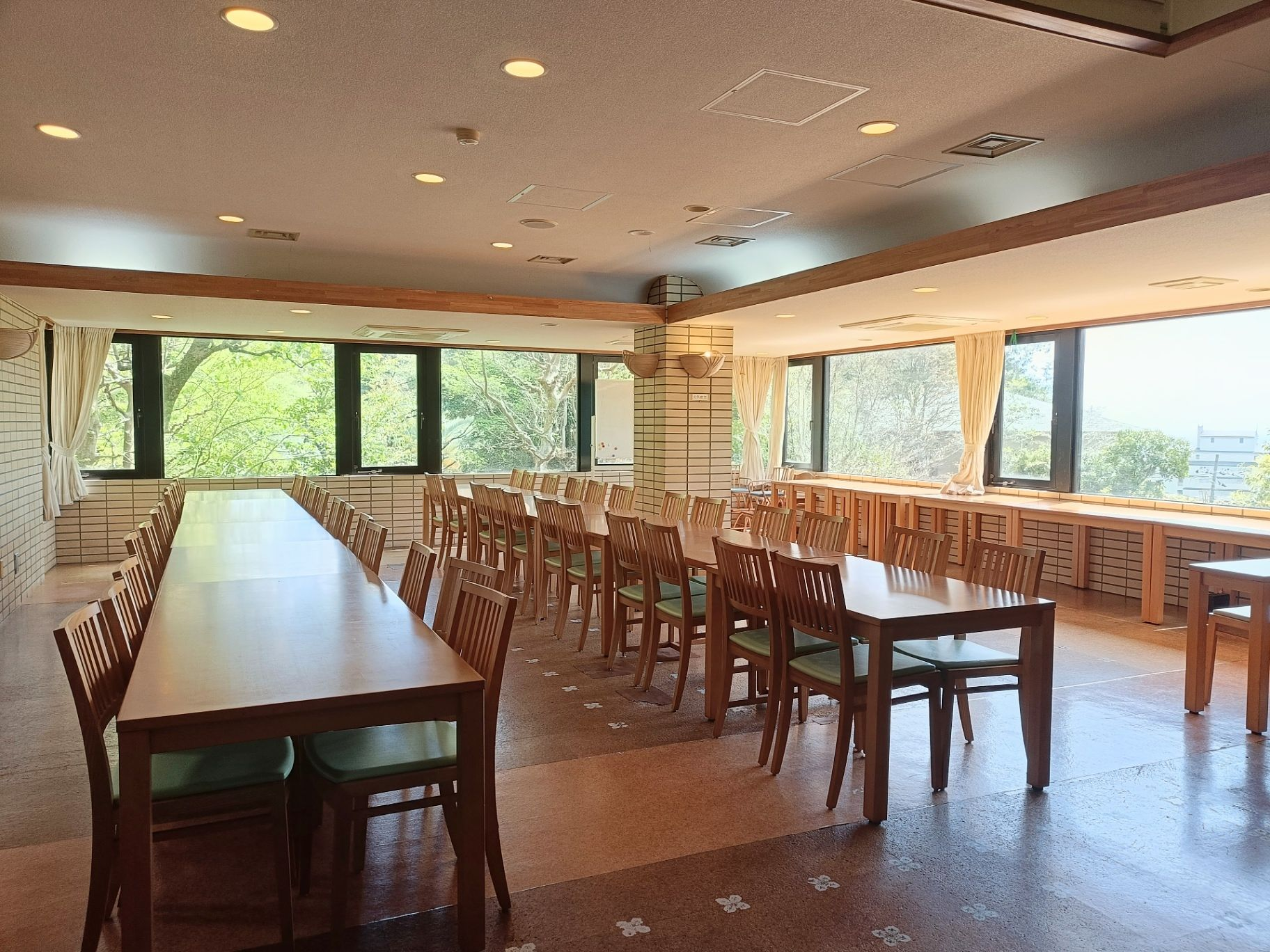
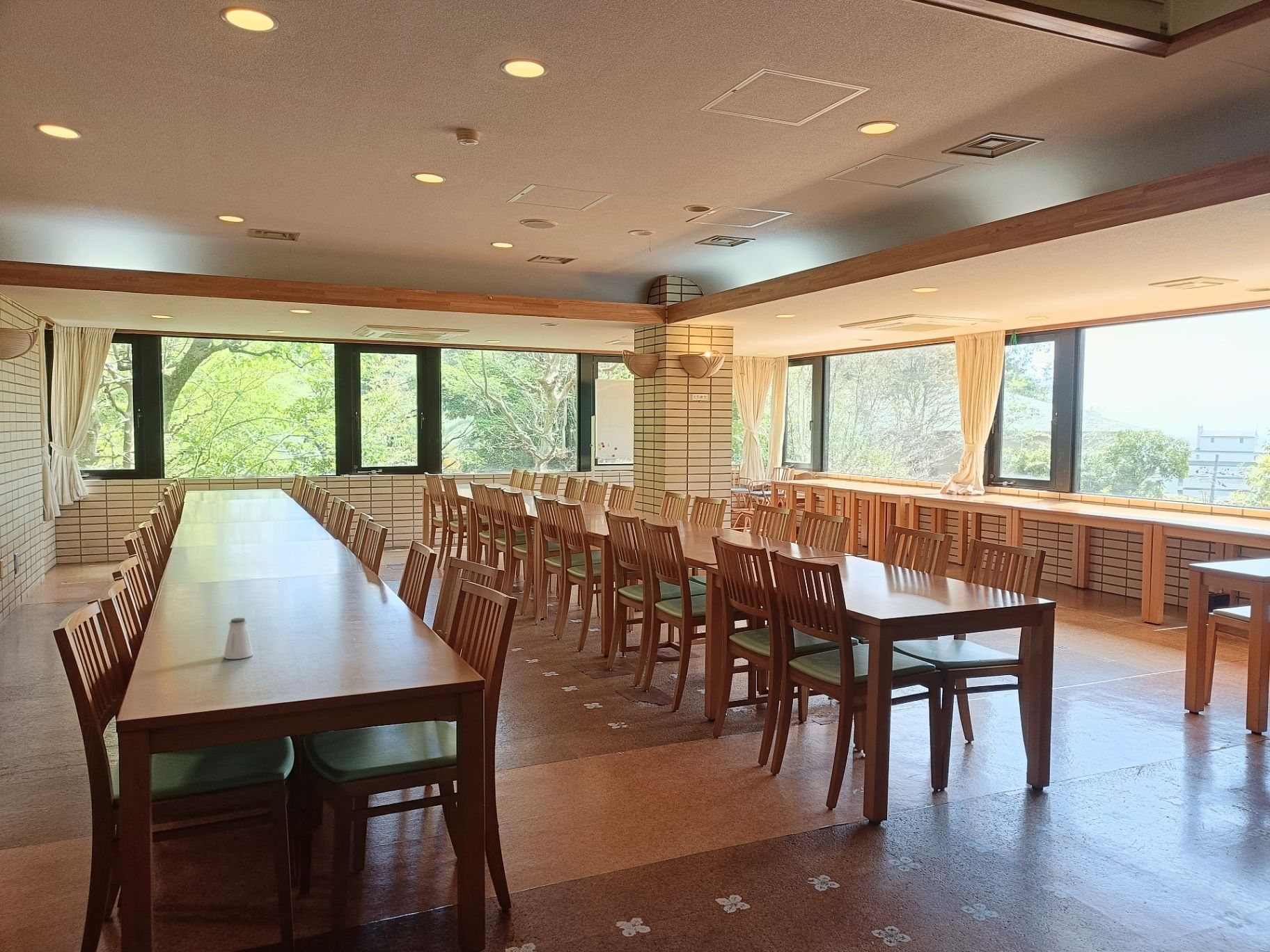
+ saltshaker [223,617,254,660]
